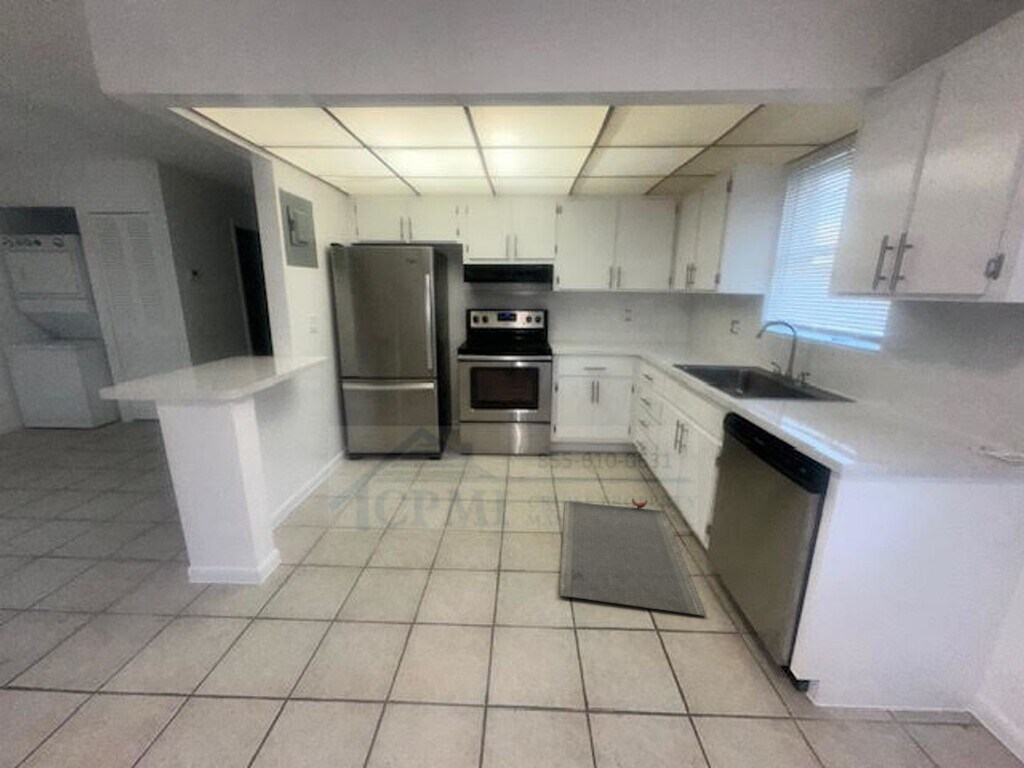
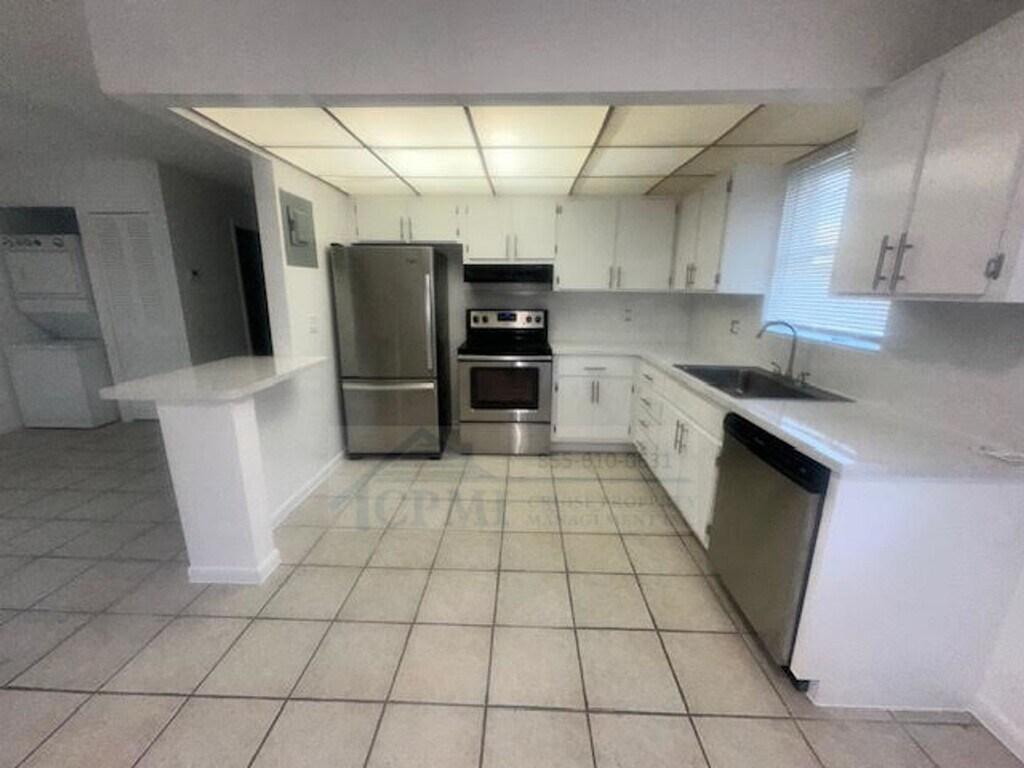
- door mat [558,497,707,617]
